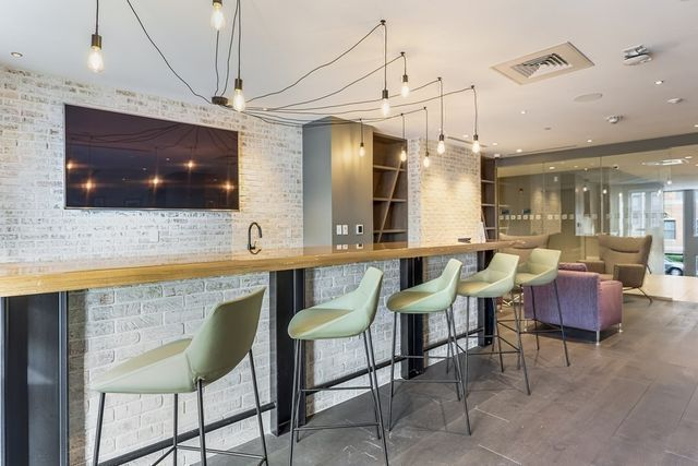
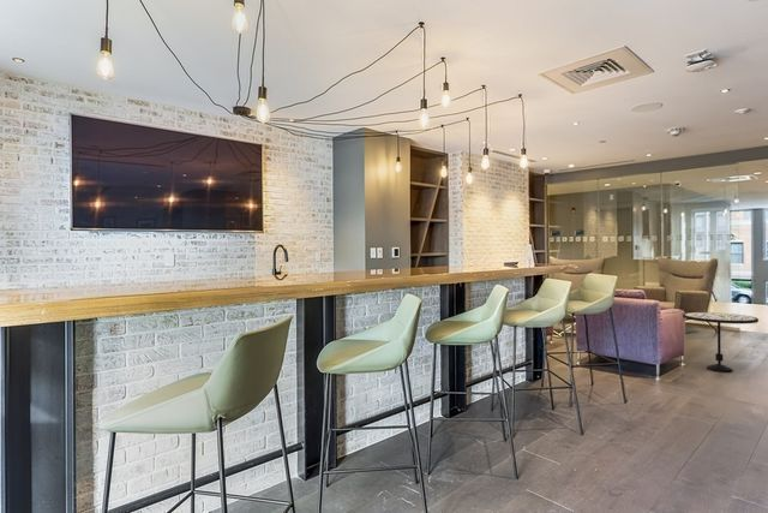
+ side table [682,311,760,374]
